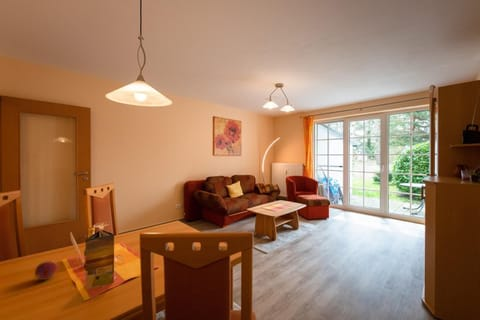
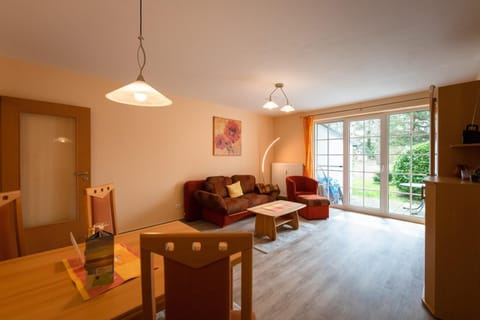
- apple [34,259,59,281]
